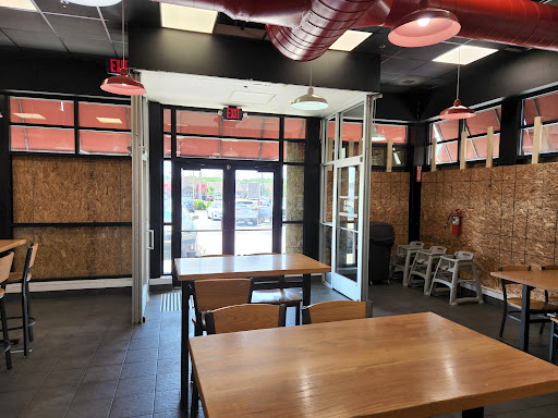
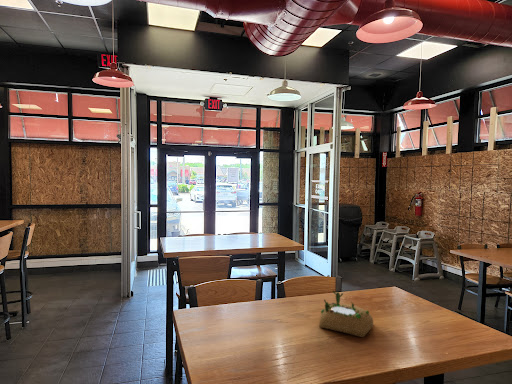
+ succulent planter [318,290,374,338]
